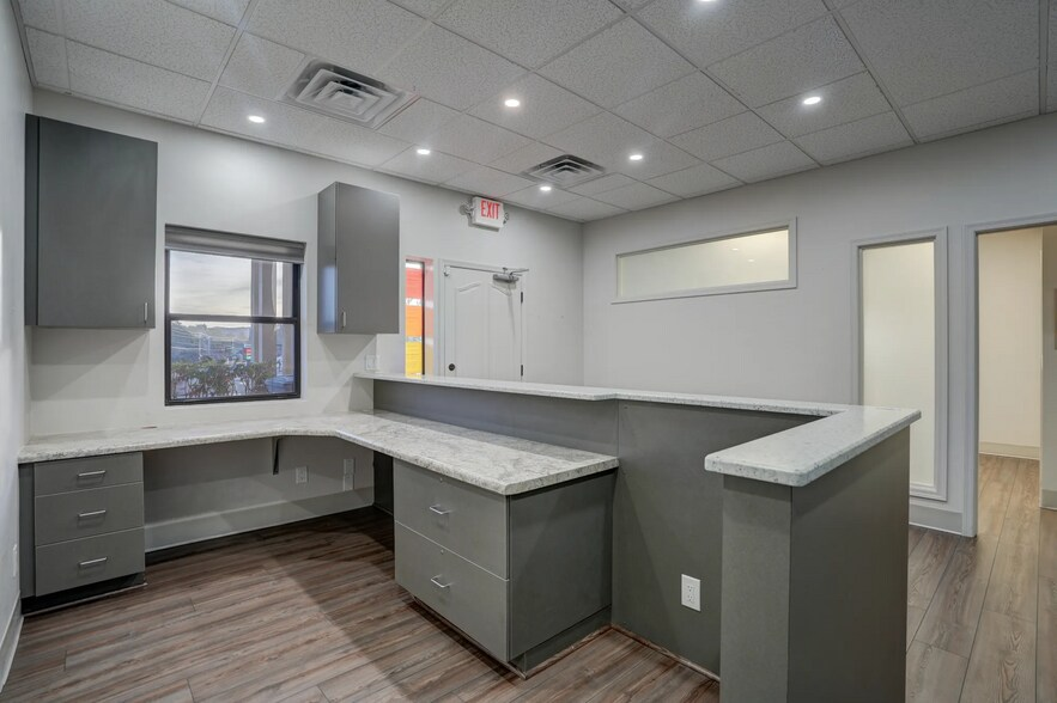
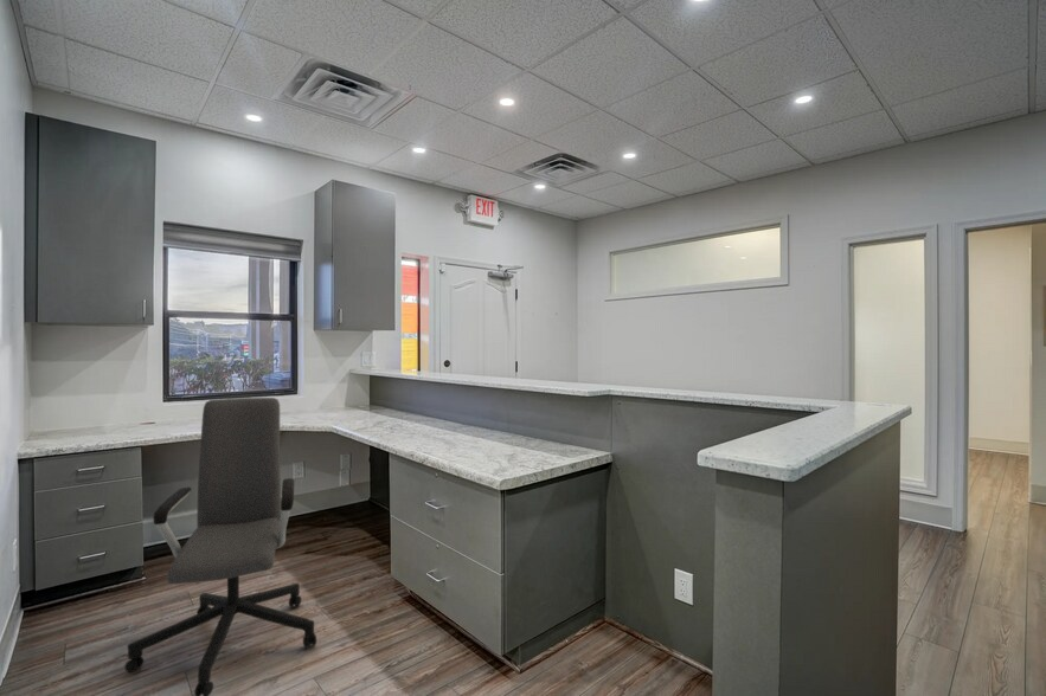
+ office chair [123,397,317,696]
